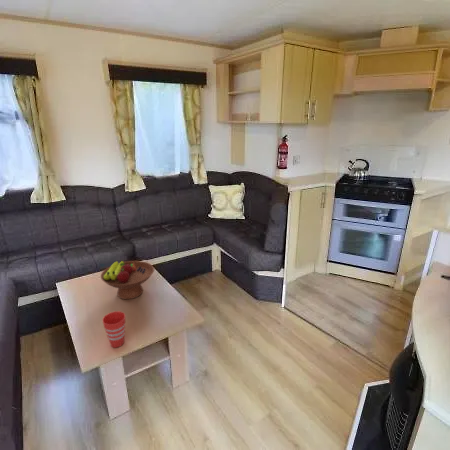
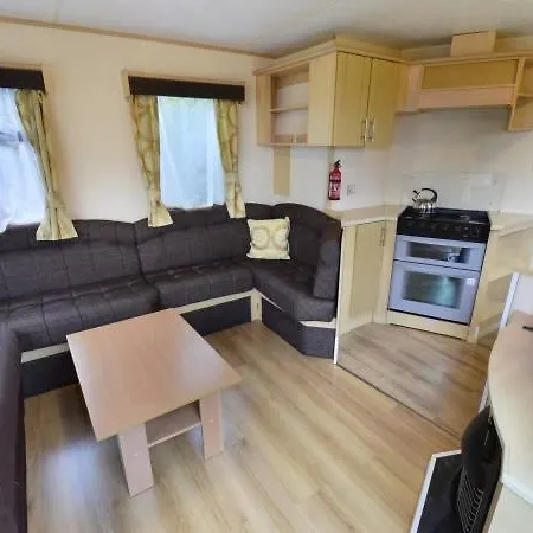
- cup [101,310,126,348]
- fruit bowl [100,260,155,300]
